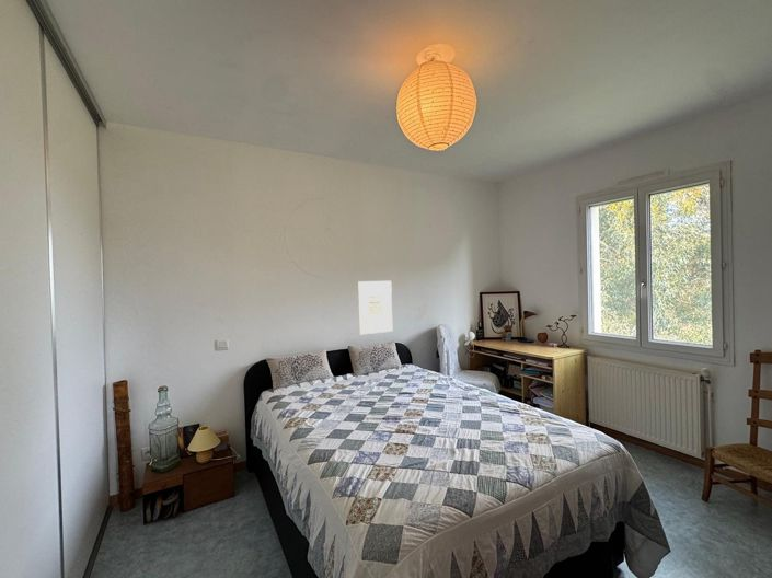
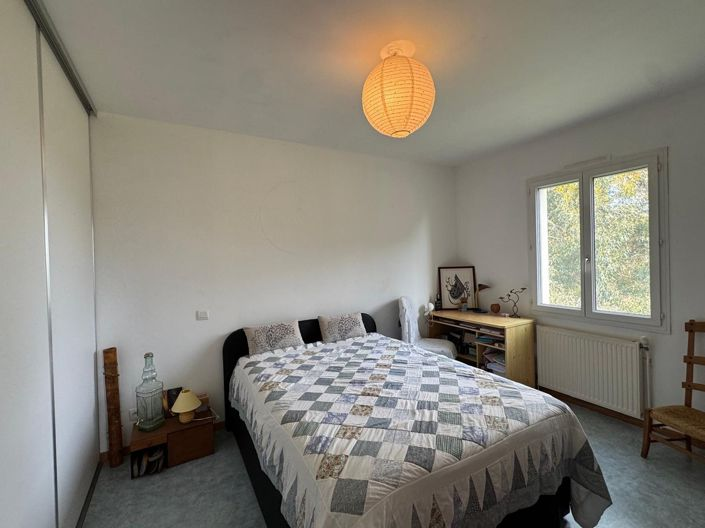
- wall art [357,280,393,335]
